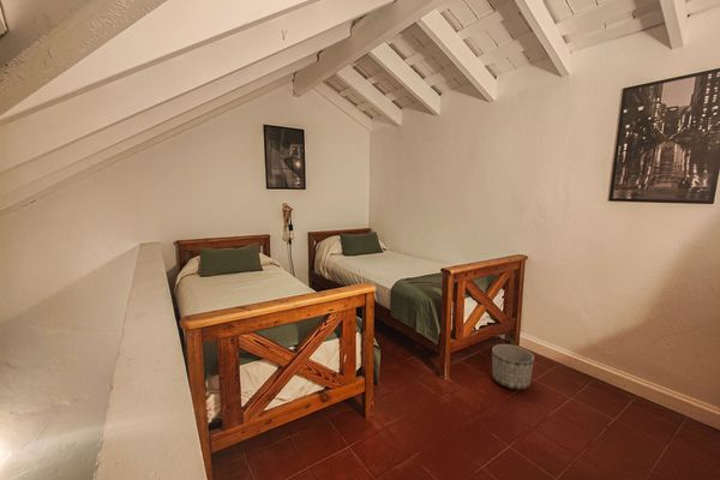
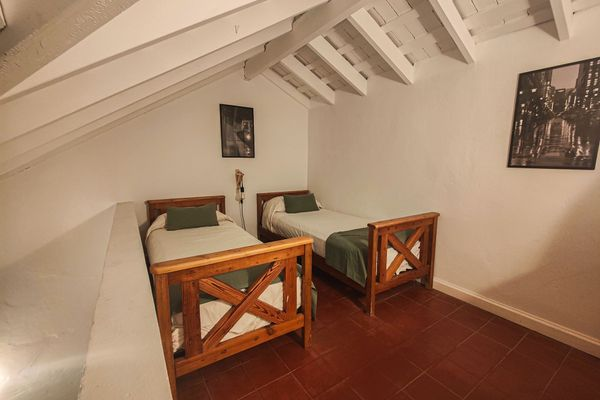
- planter [491,343,535,390]
